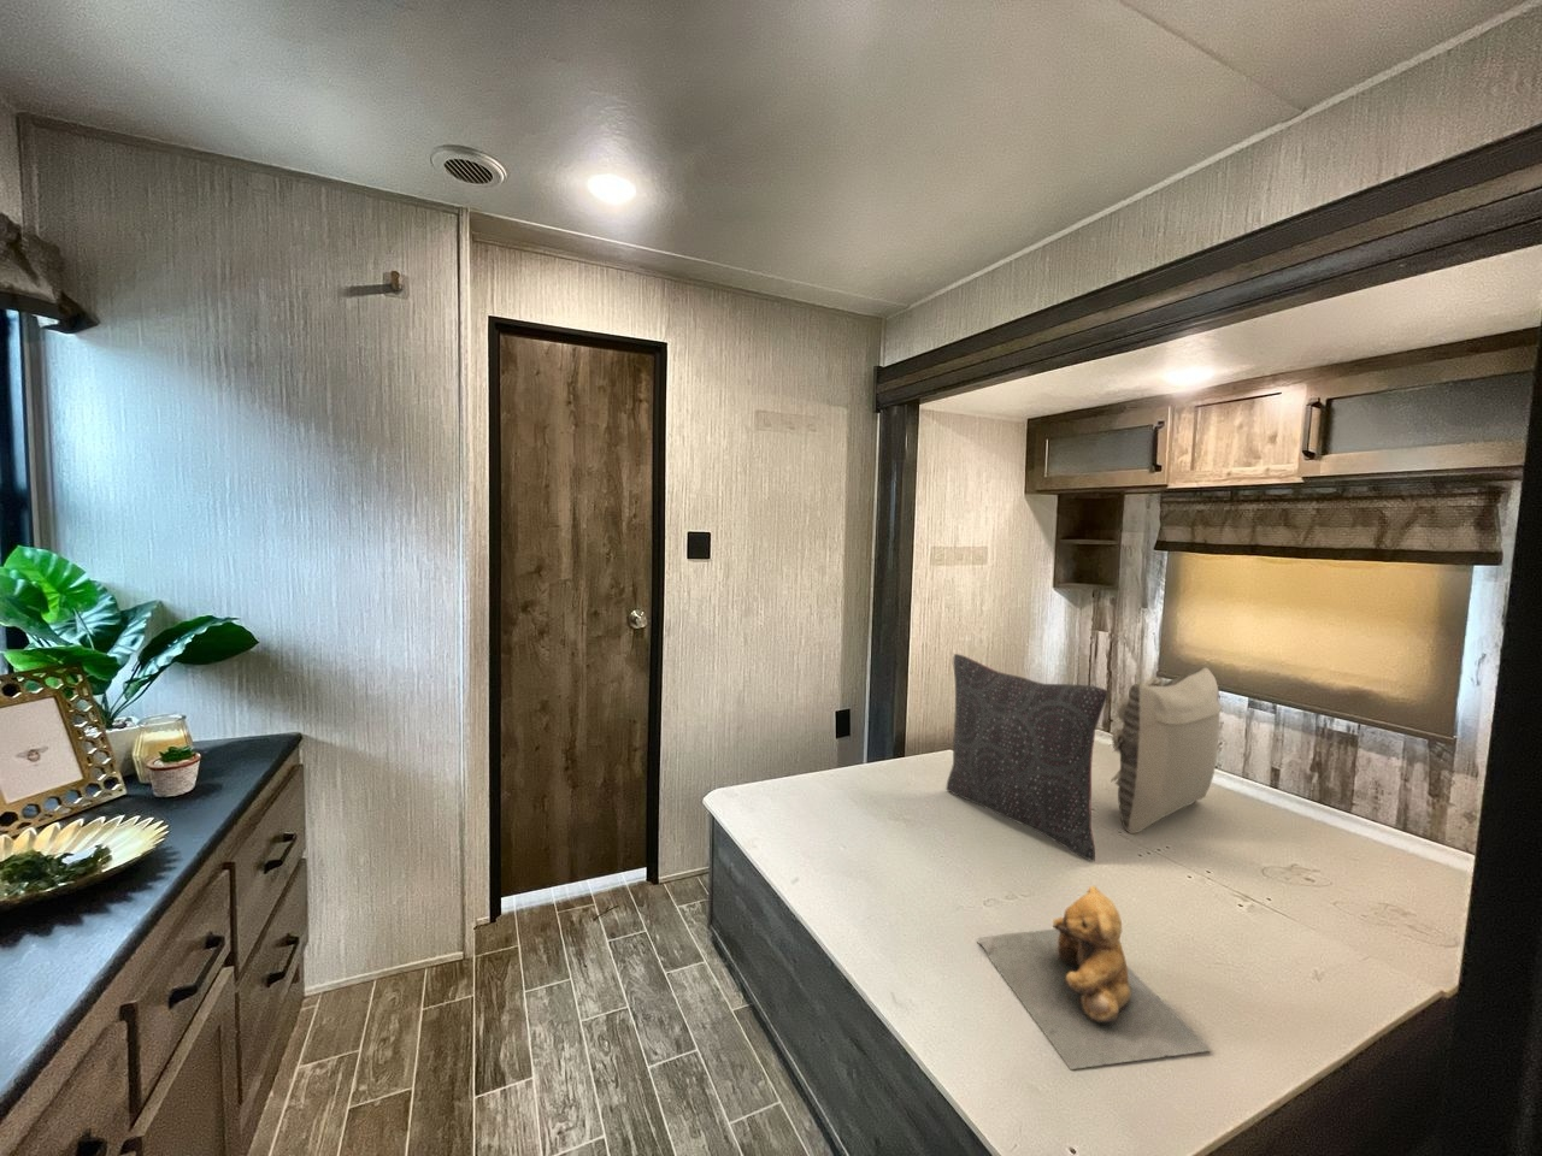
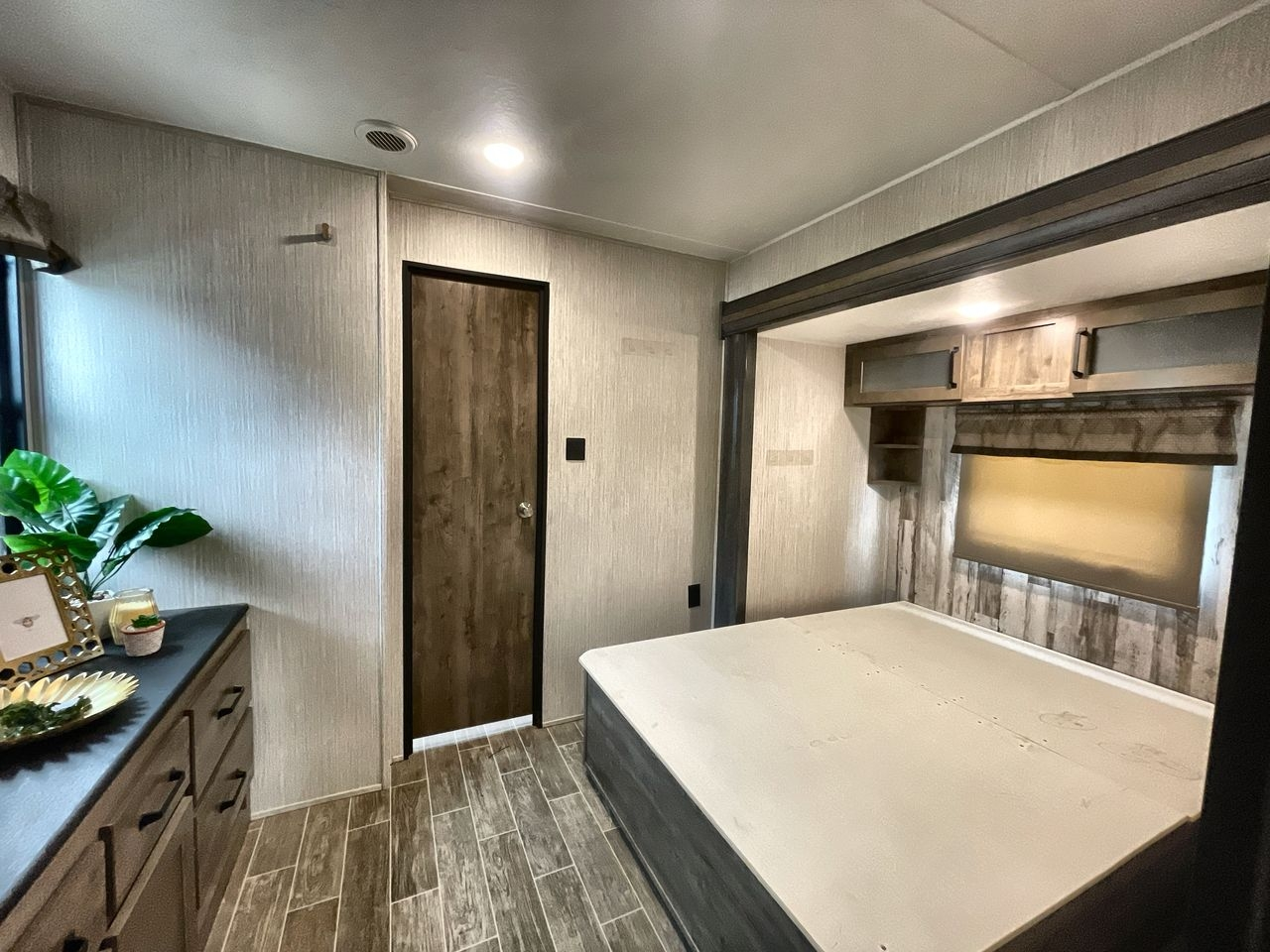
- pillow [1107,665,1223,834]
- pillow [945,652,1110,862]
- teddy bear [976,884,1213,1071]
